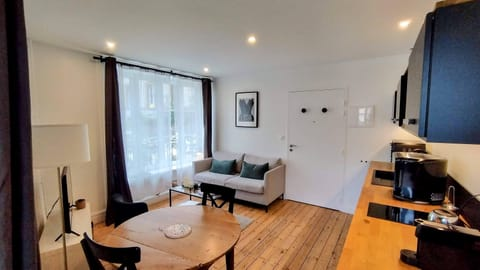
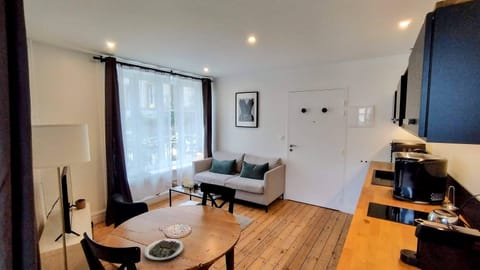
+ plate [143,238,185,263]
